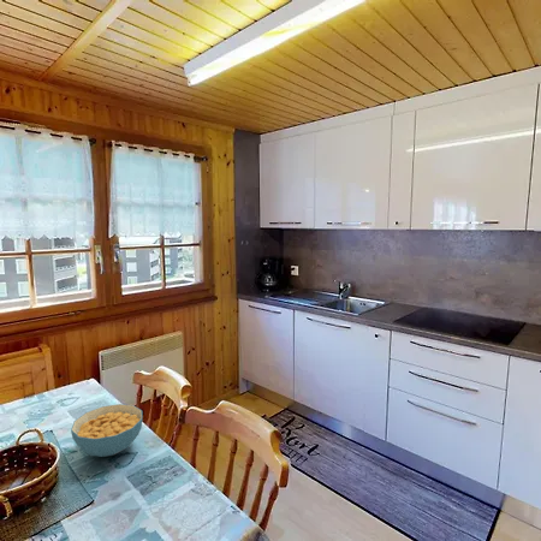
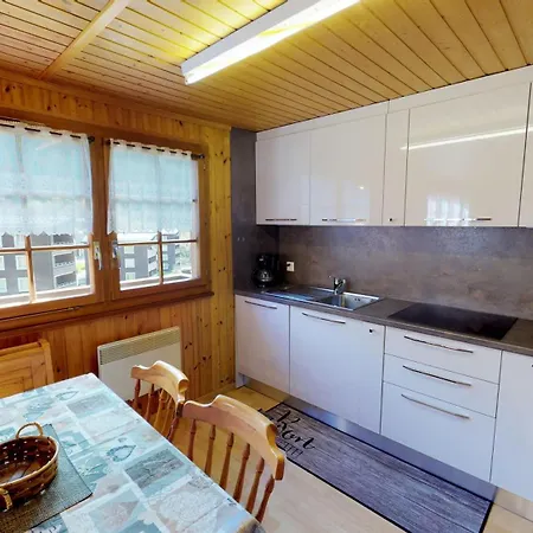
- cereal bowl [70,403,143,458]
